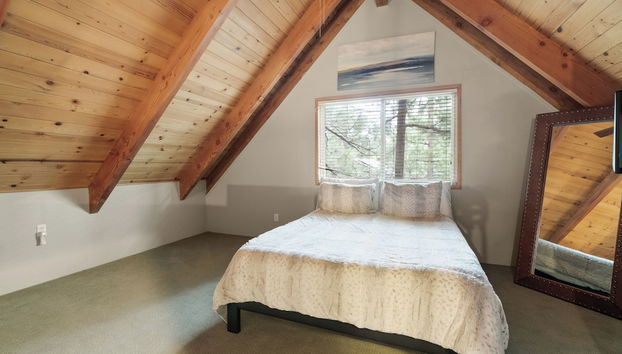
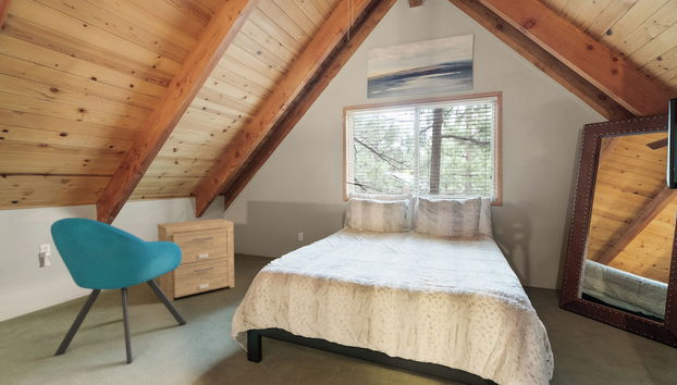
+ chair [49,216,188,364]
+ side table [157,218,235,302]
